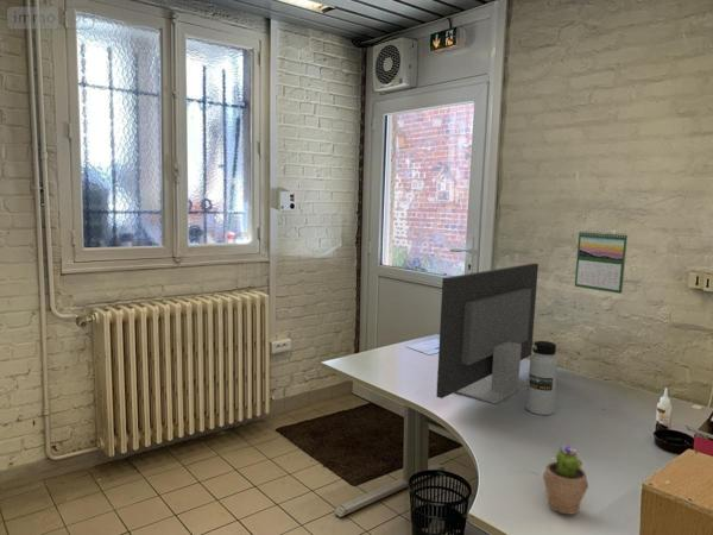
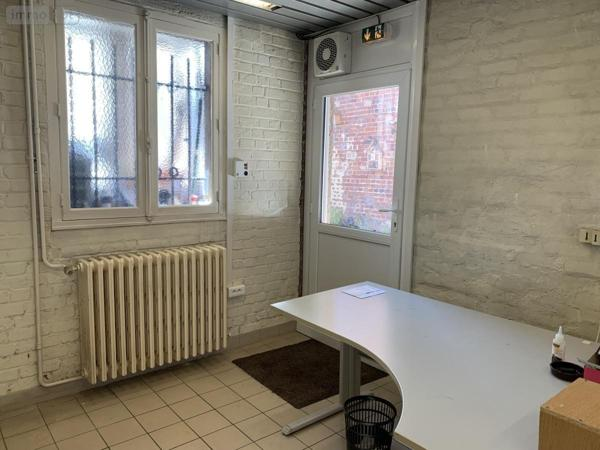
- monitor [435,263,540,405]
- water bottle [525,340,559,416]
- potted cactus [542,445,589,515]
- calendar [574,229,629,295]
